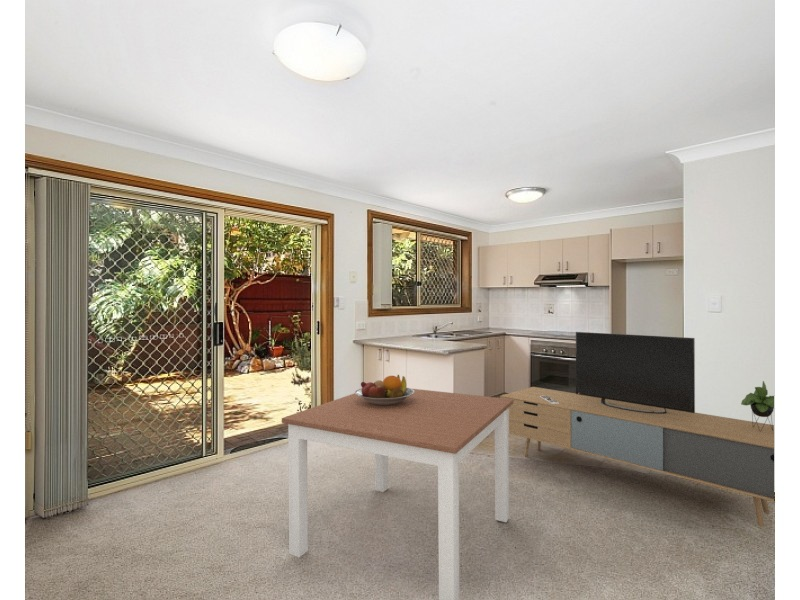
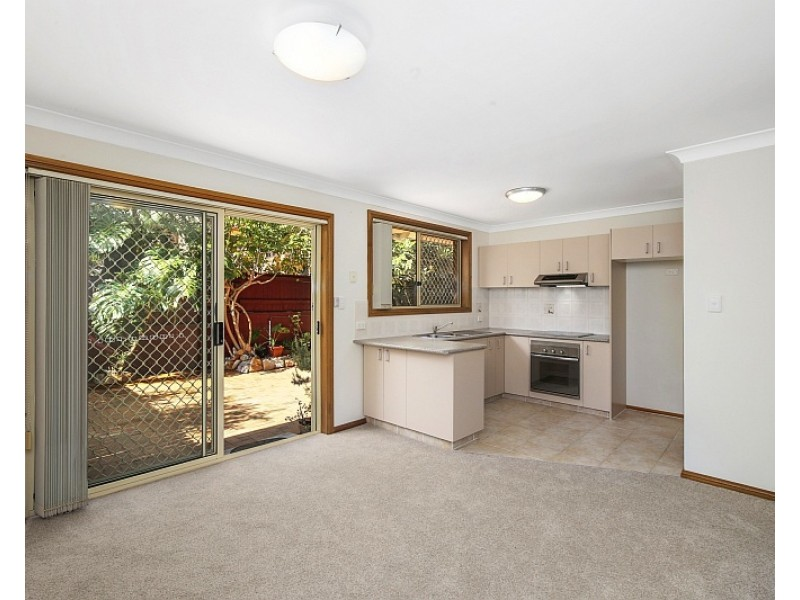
- dining table [281,387,514,600]
- media console [499,331,775,528]
- fruit bowl [354,374,414,405]
